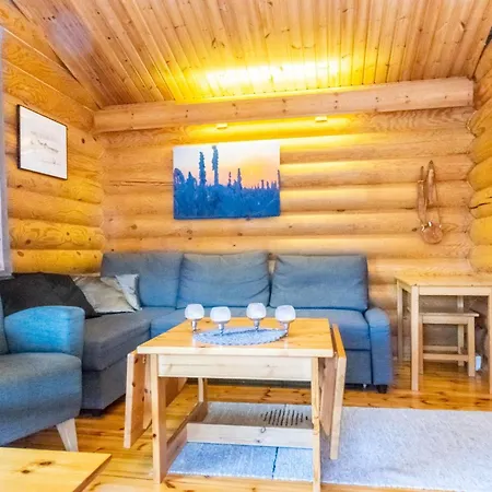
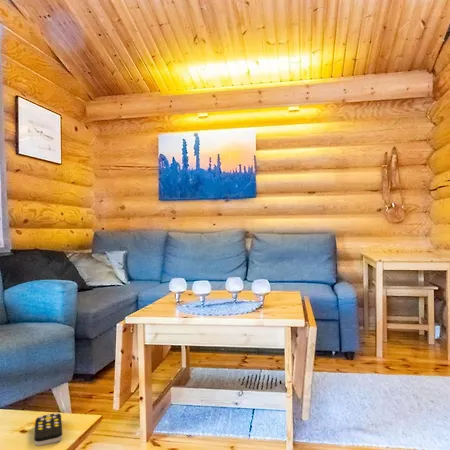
+ remote control [33,412,63,447]
